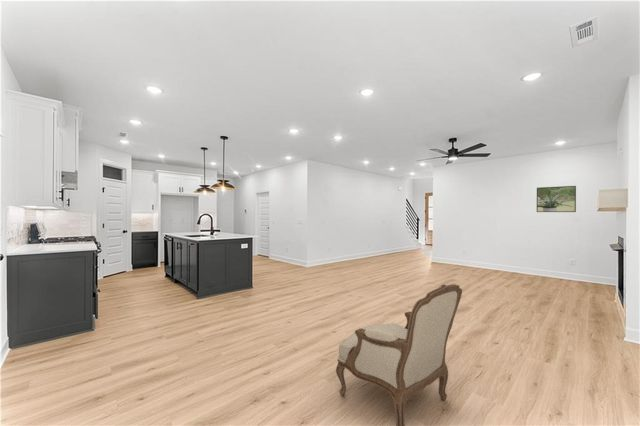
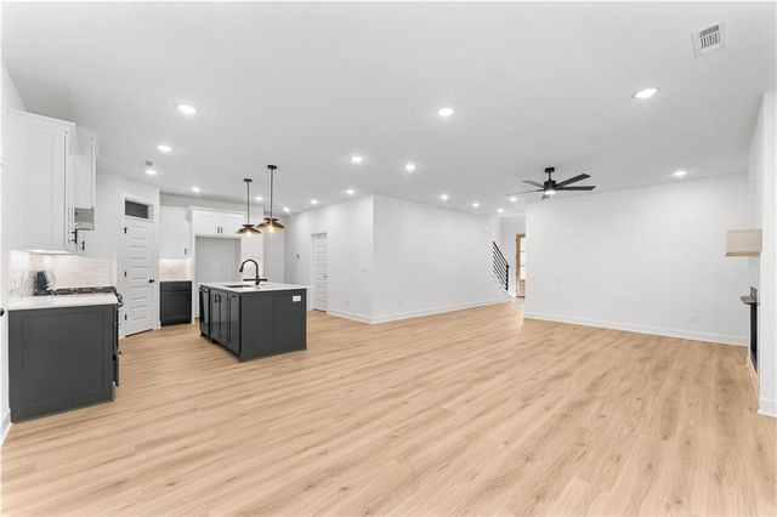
- armchair [335,283,463,426]
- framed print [536,185,577,213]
